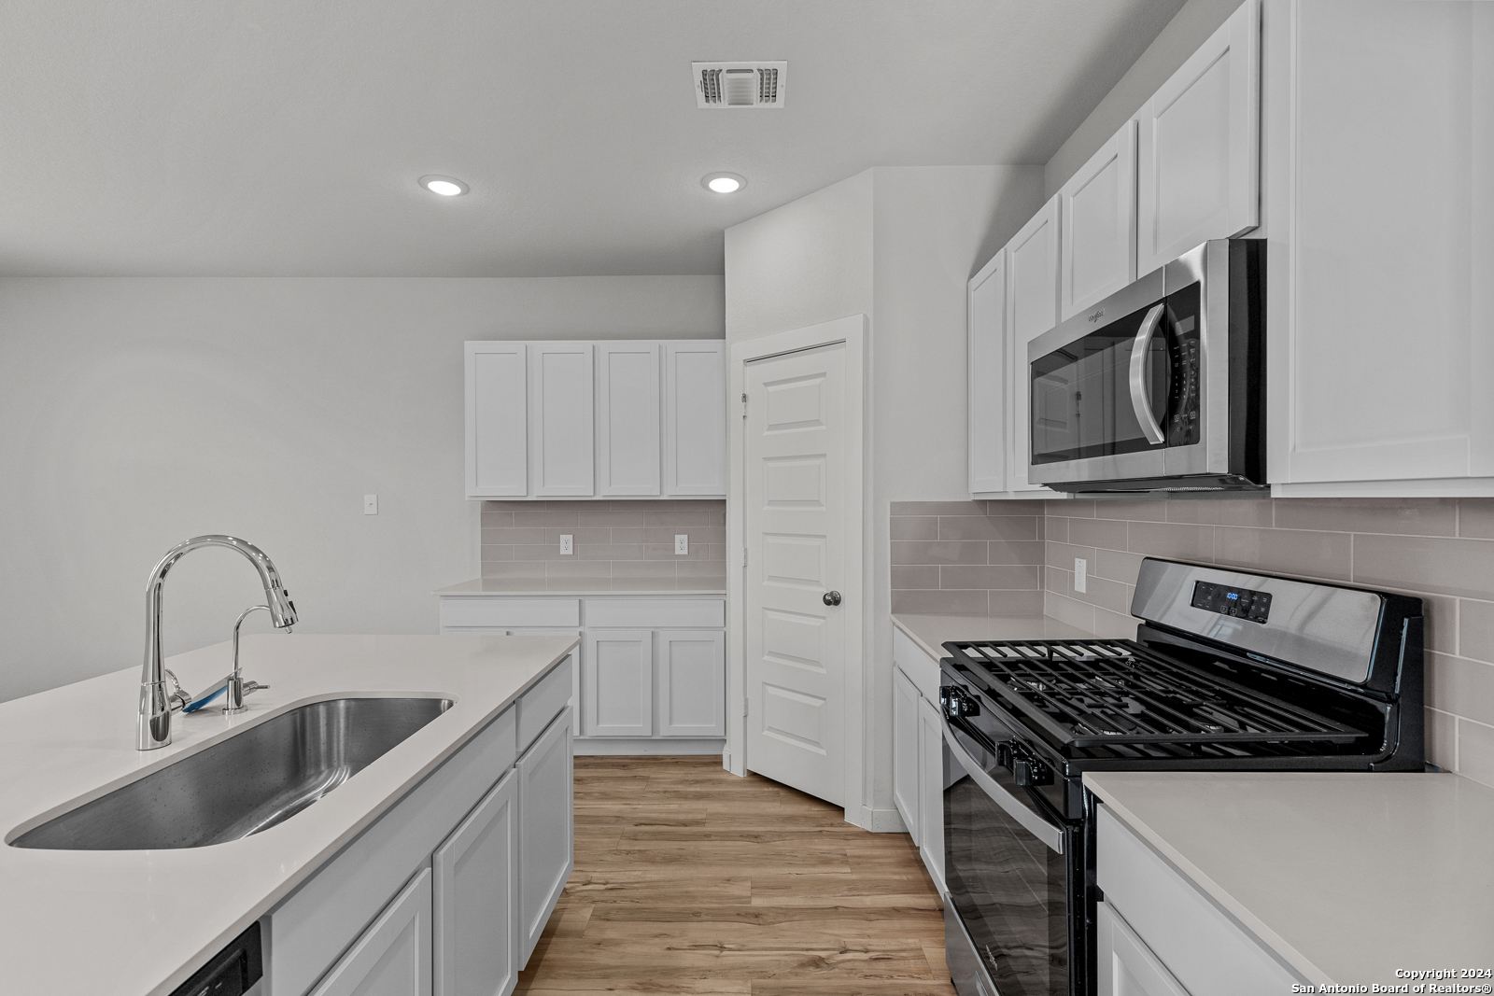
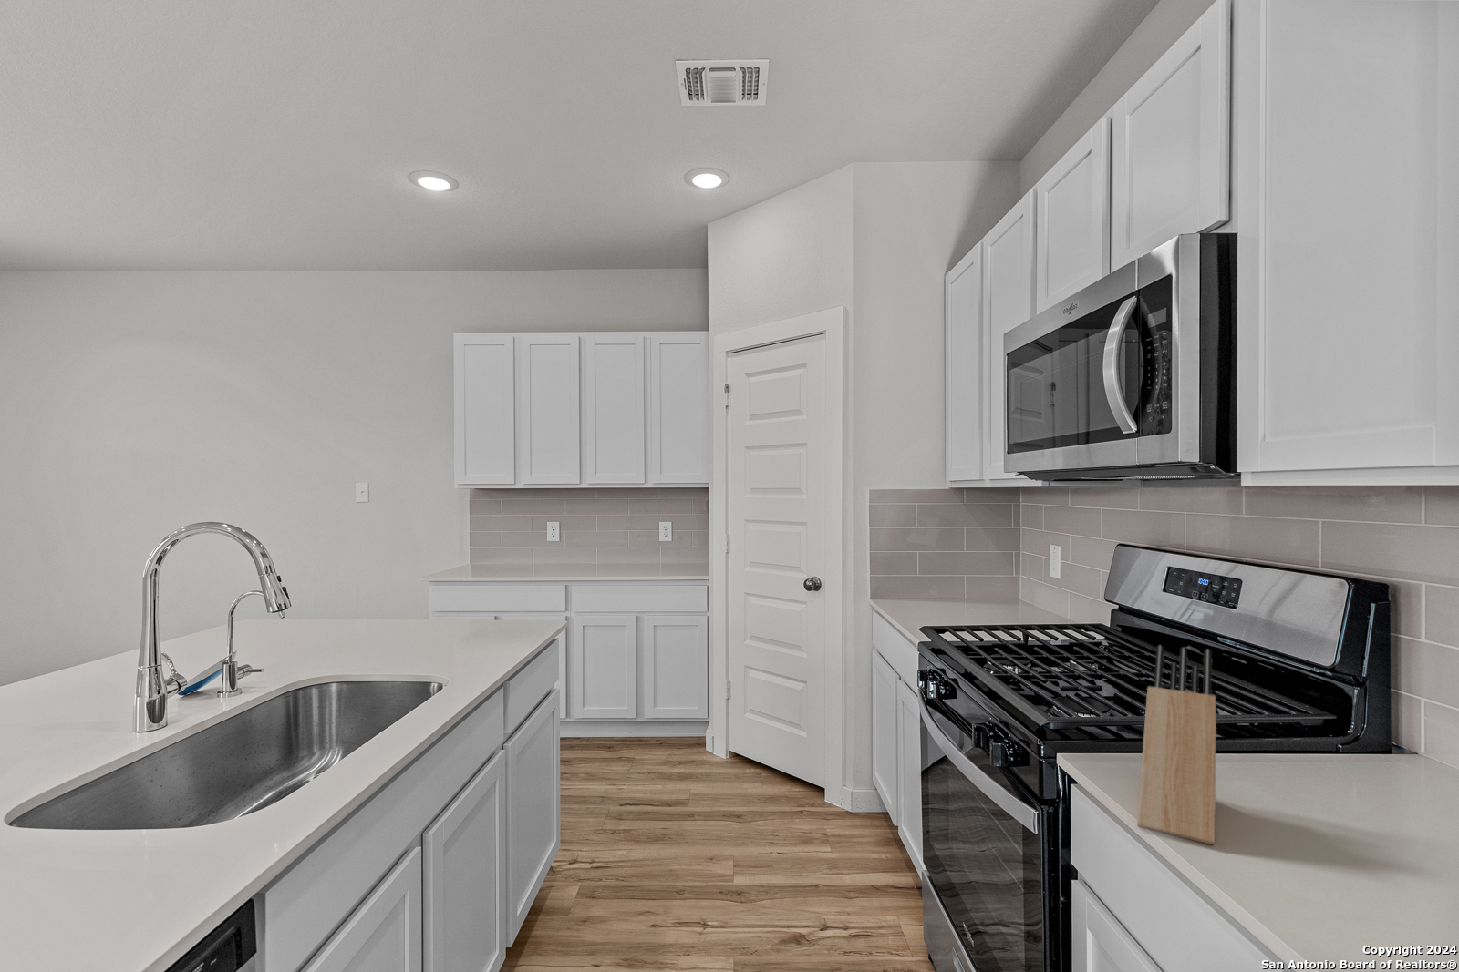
+ knife block [1137,644,1217,846]
